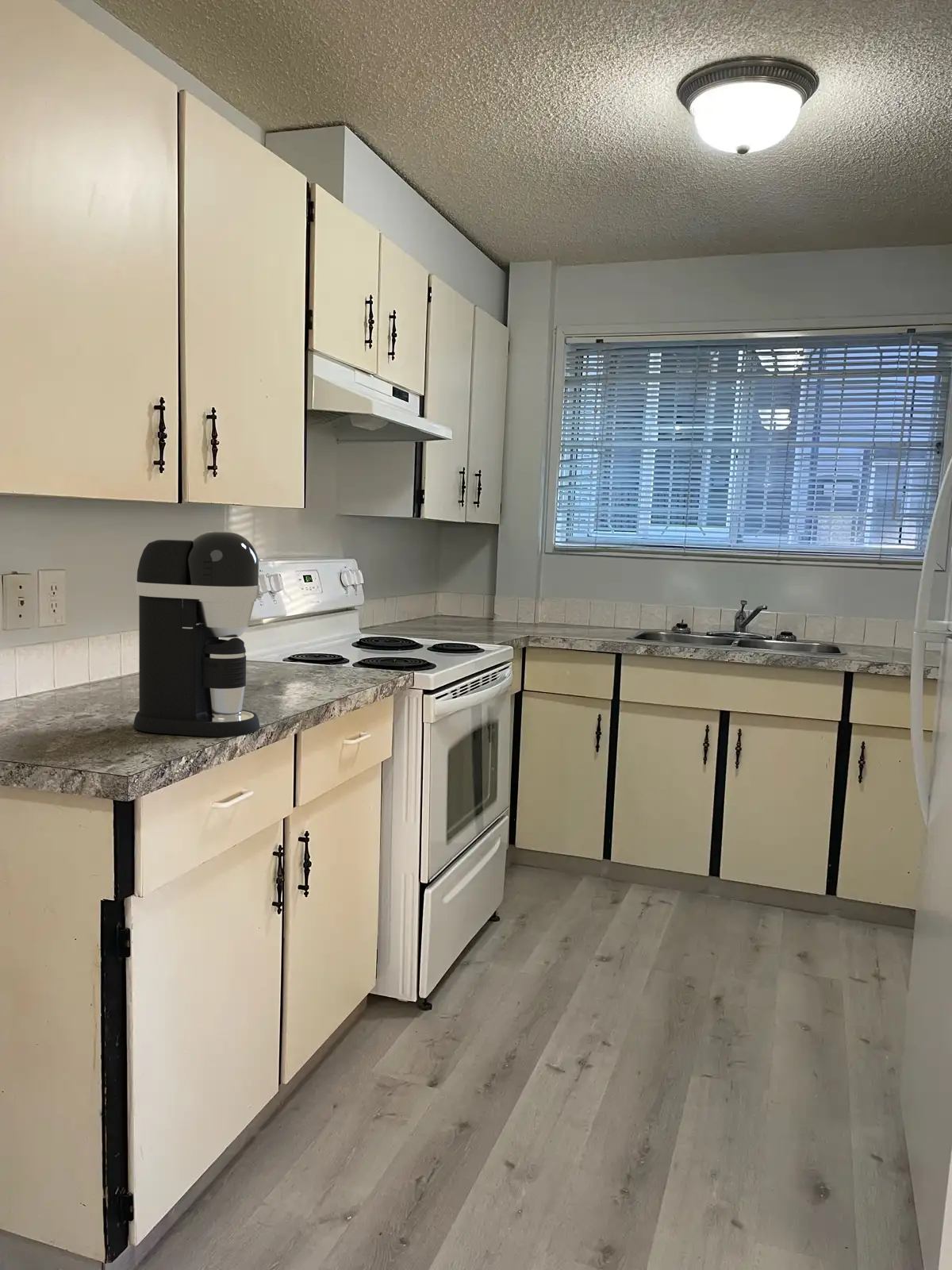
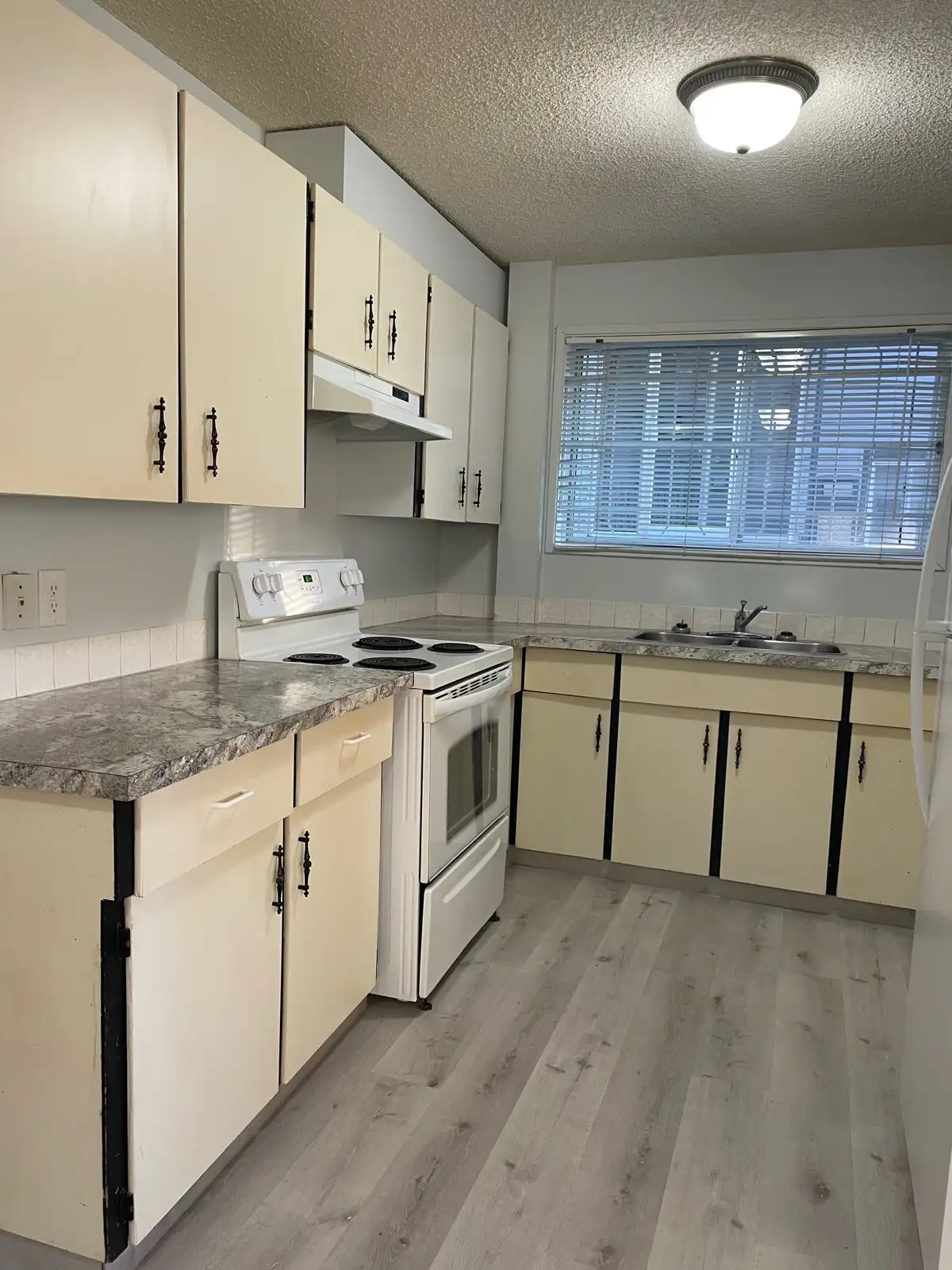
- coffee maker [132,530,260,737]
